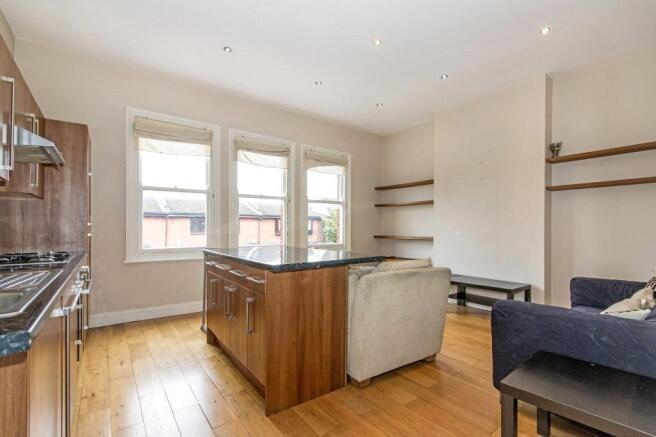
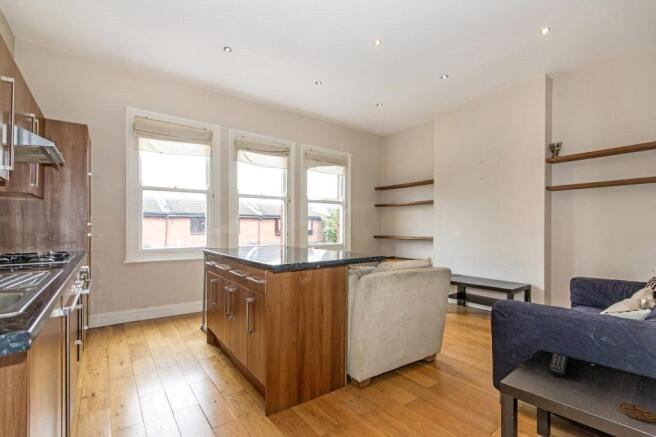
+ coaster [618,402,656,424]
+ remote control [548,353,569,378]
